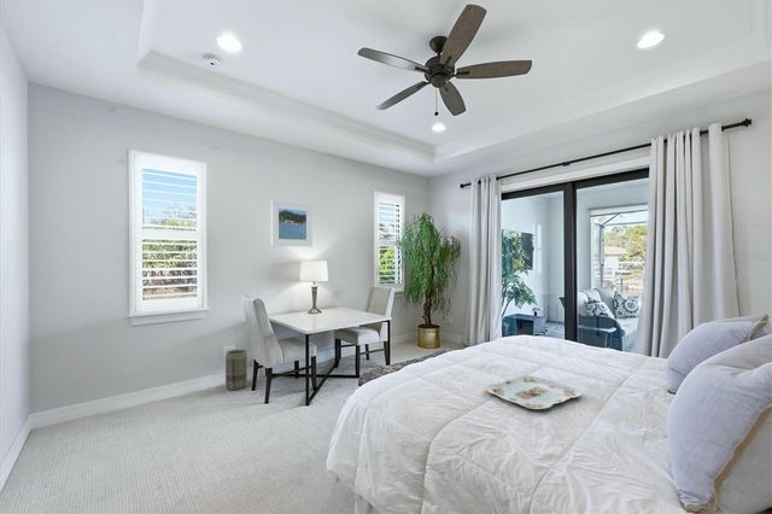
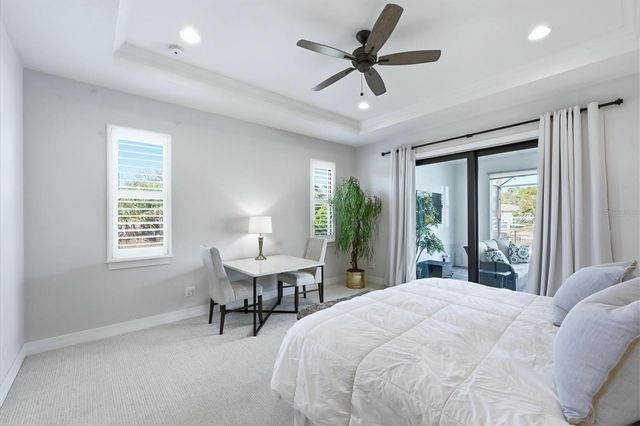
- serving tray [485,375,583,410]
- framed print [270,199,314,247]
- basket [224,349,248,391]
